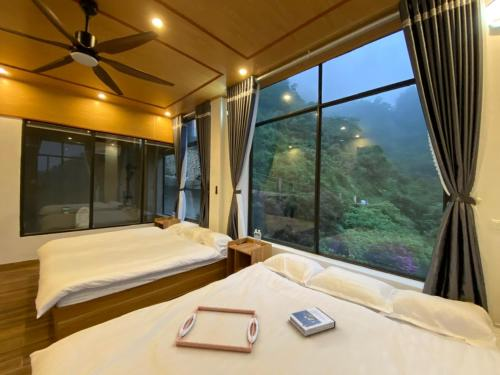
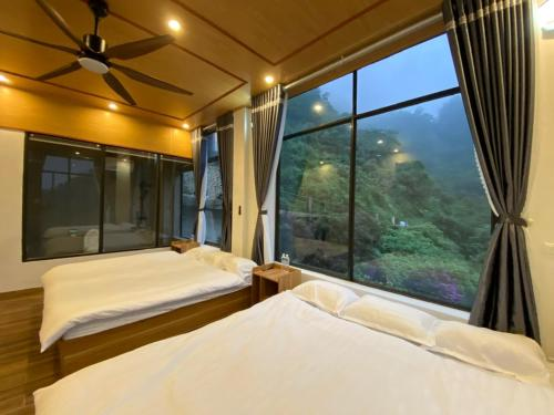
- serving tray [175,305,259,353]
- hardback book [288,306,337,337]
